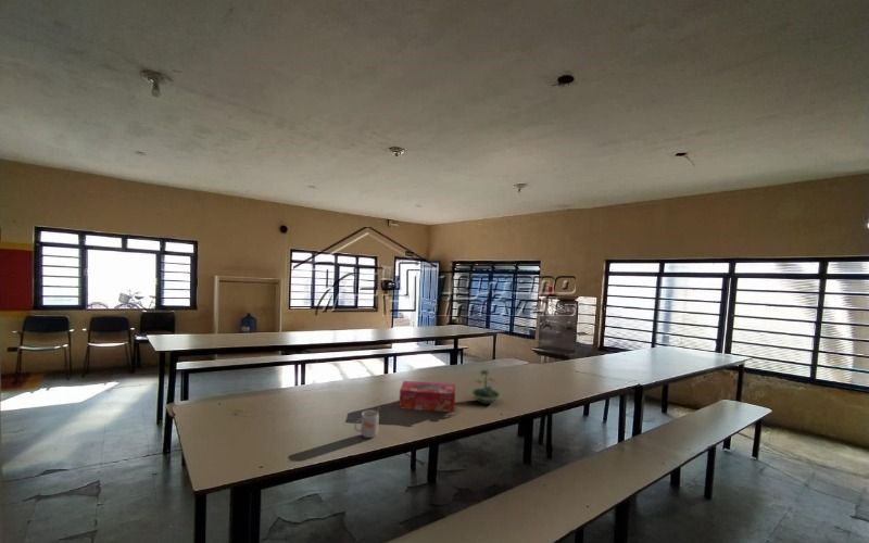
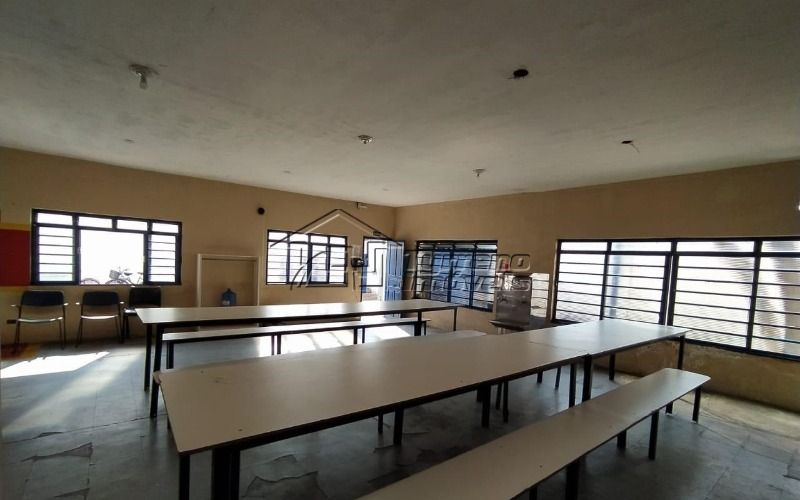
- tissue box [398,380,456,413]
- mug [353,405,381,439]
- terrarium [468,367,504,405]
